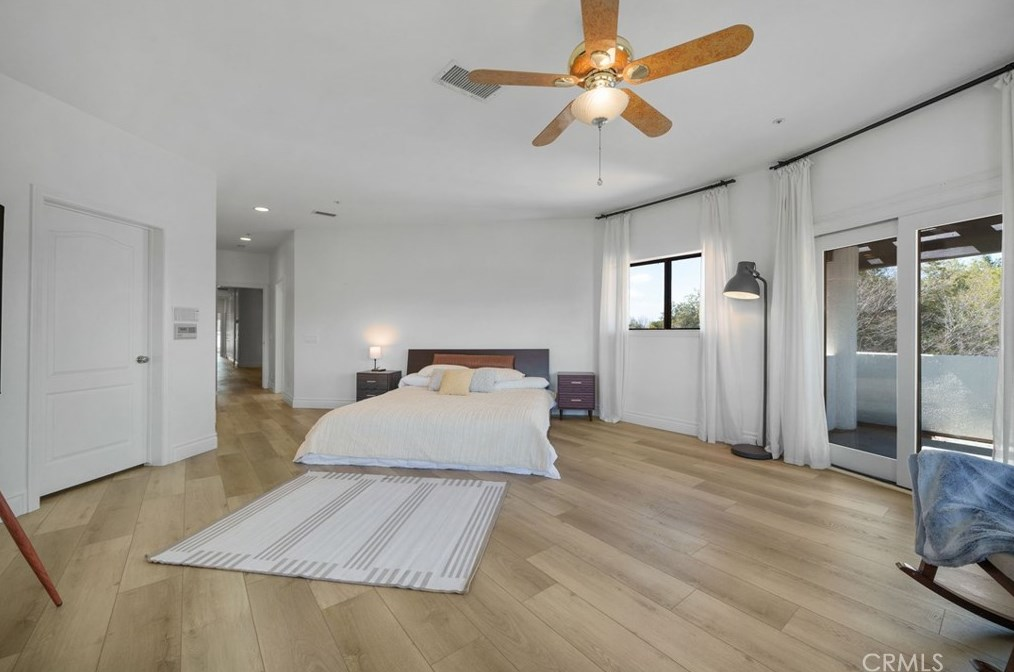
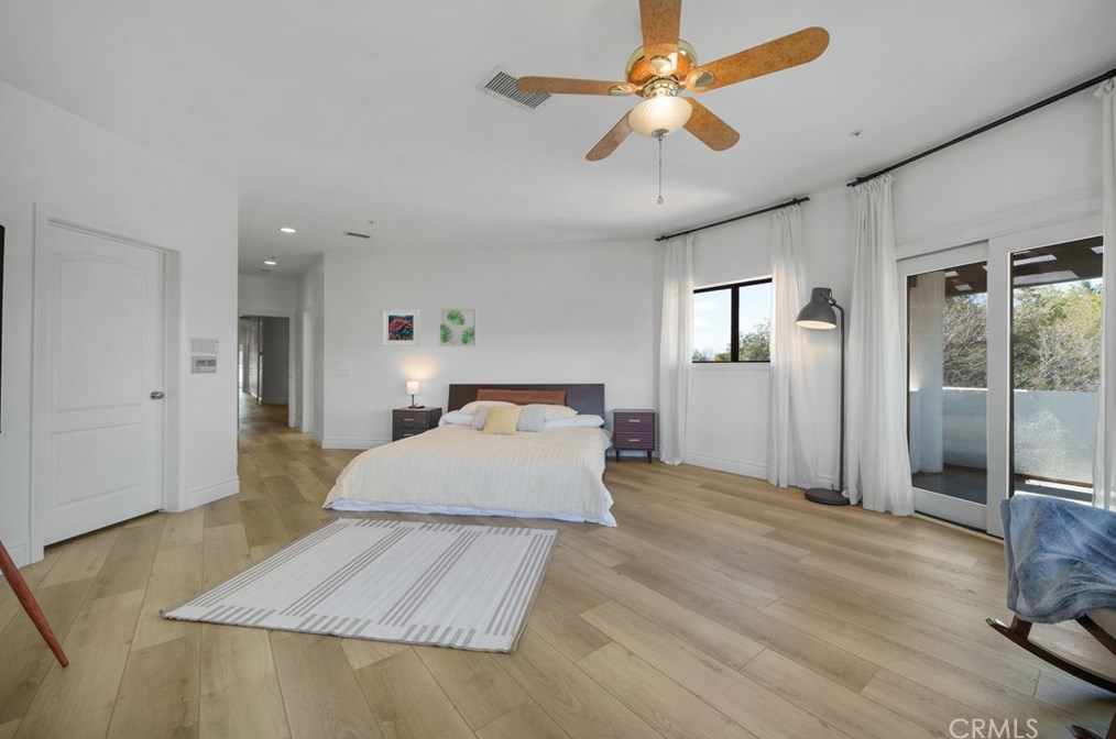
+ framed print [382,308,420,348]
+ wall art [438,308,478,348]
